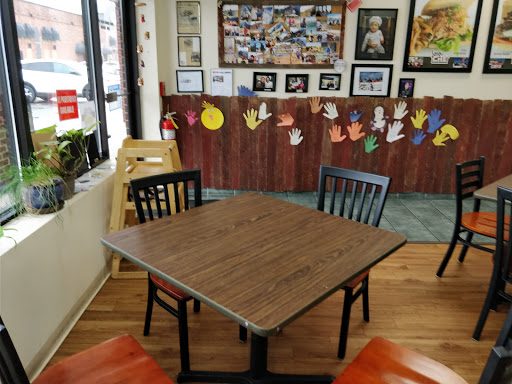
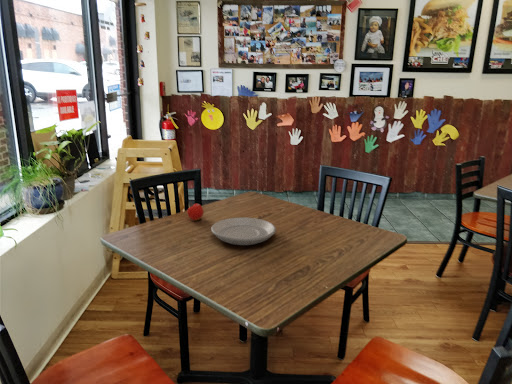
+ fruit [186,202,204,221]
+ plate [210,216,277,246]
